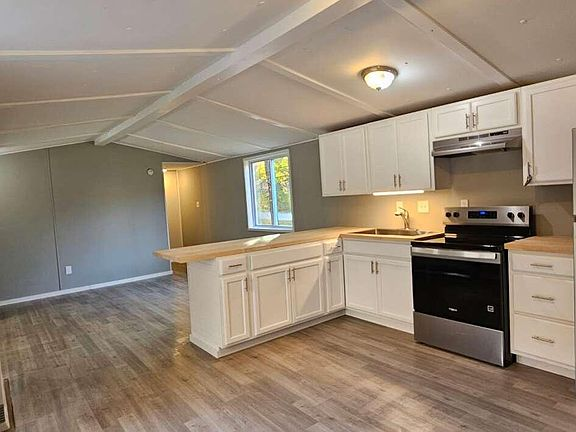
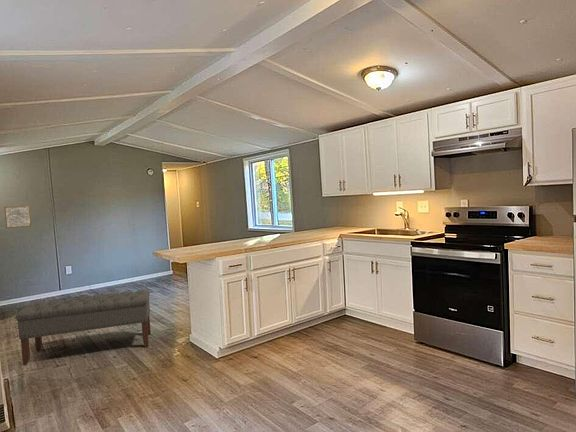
+ bench [15,289,152,366]
+ wall art [3,205,32,229]
